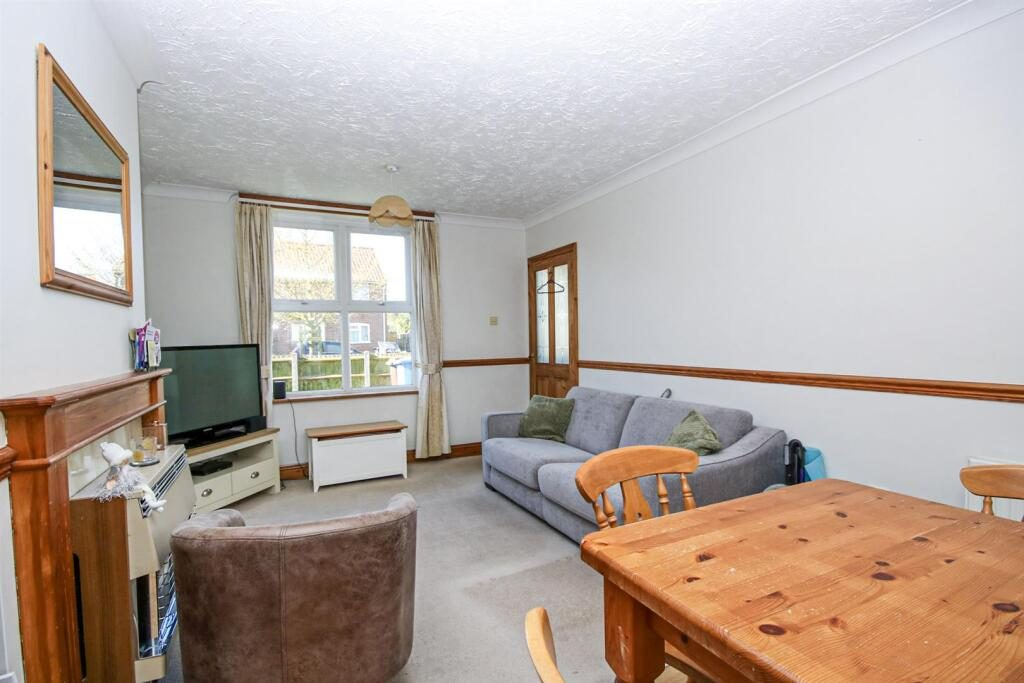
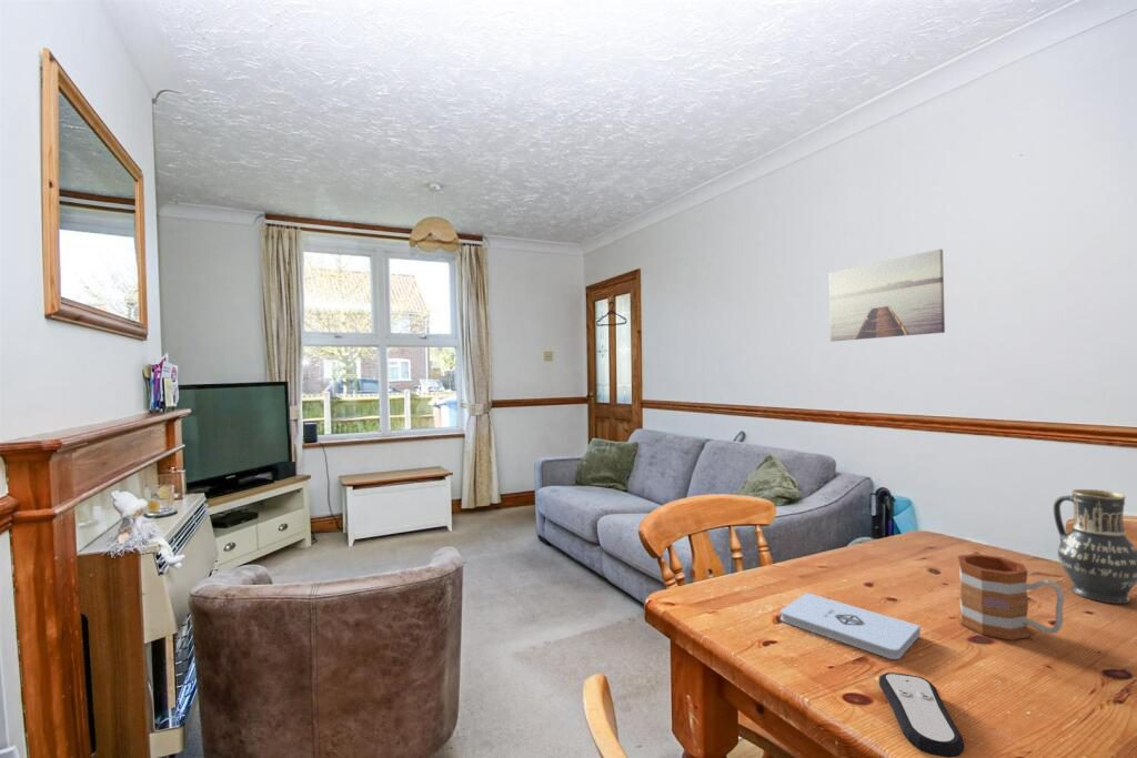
+ remote control [878,671,966,758]
+ vase [1053,488,1137,605]
+ wall art [828,247,946,342]
+ mug [957,553,1065,641]
+ notepad [779,592,922,660]
